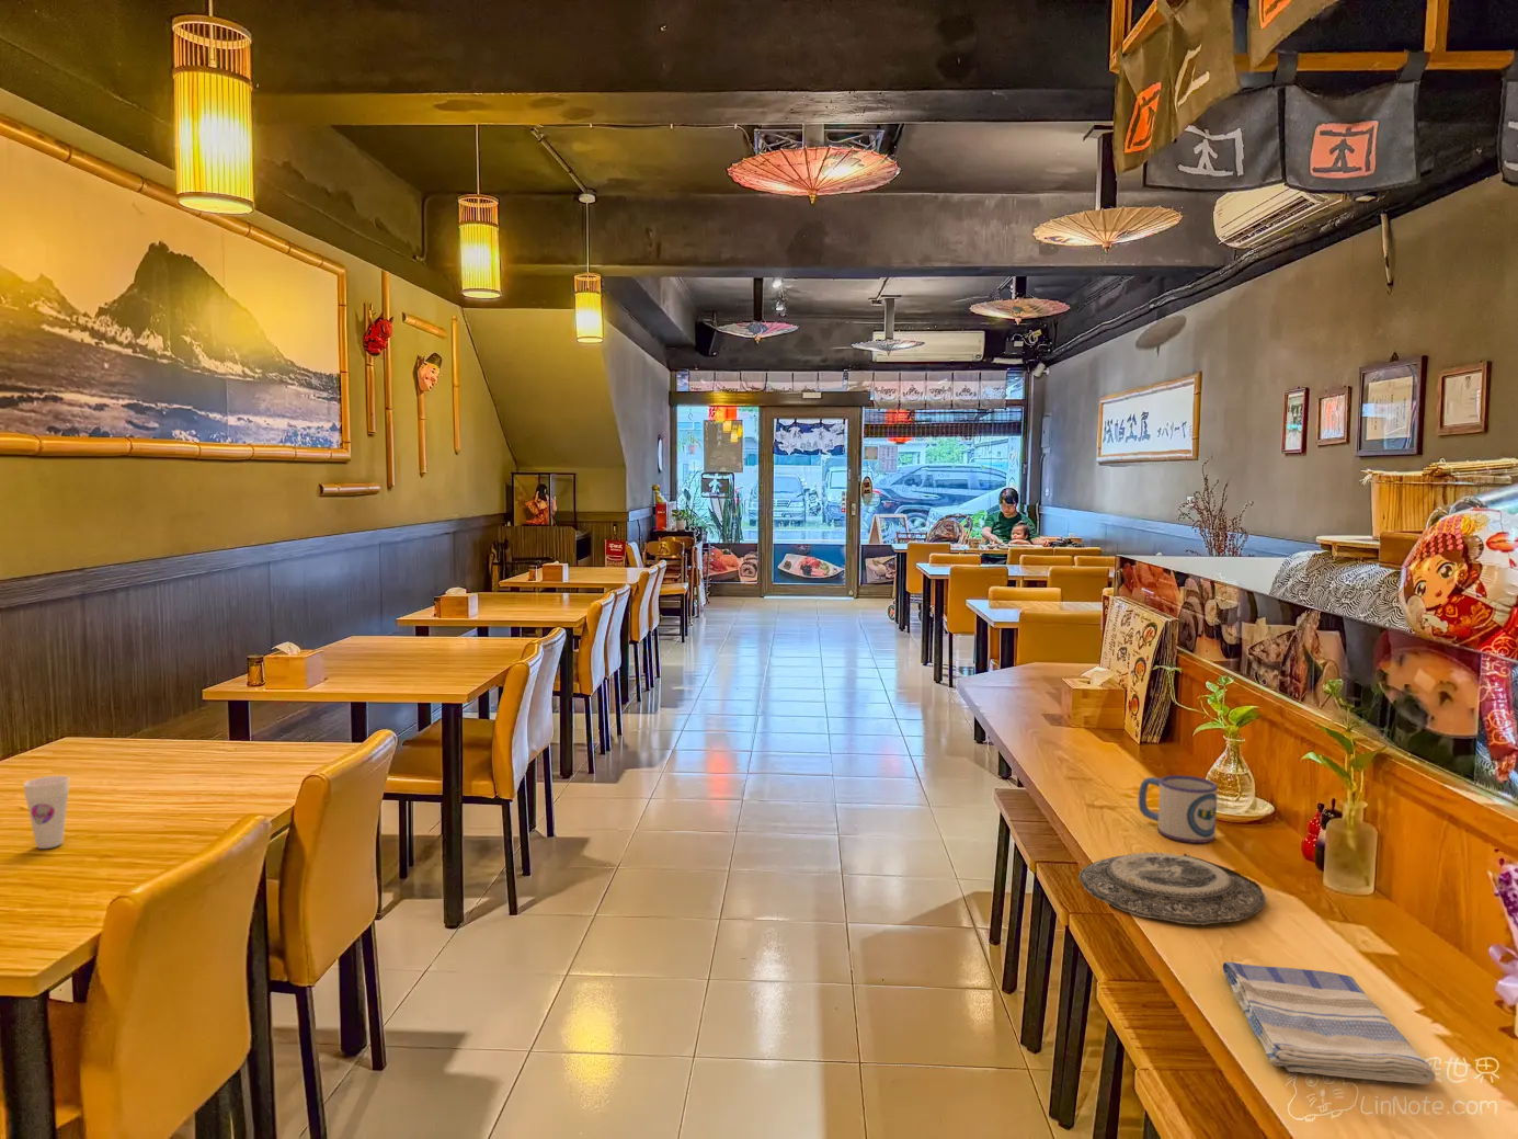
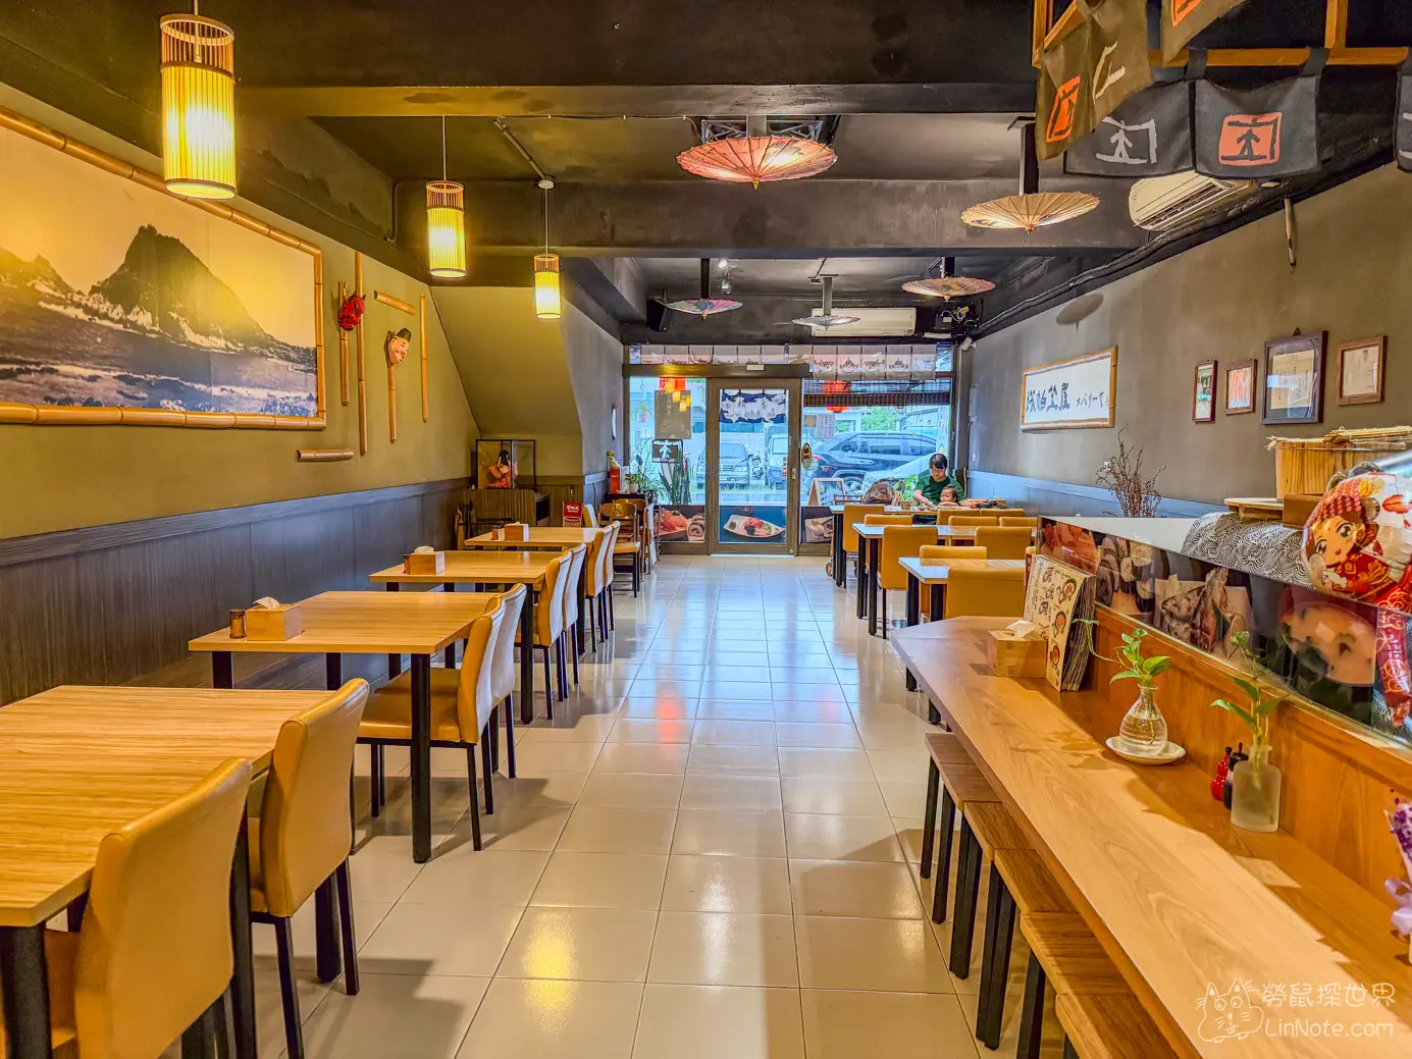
- plate [1078,851,1267,925]
- mug [1138,774,1219,845]
- dish towel [1223,962,1435,1085]
- cup [22,775,71,849]
